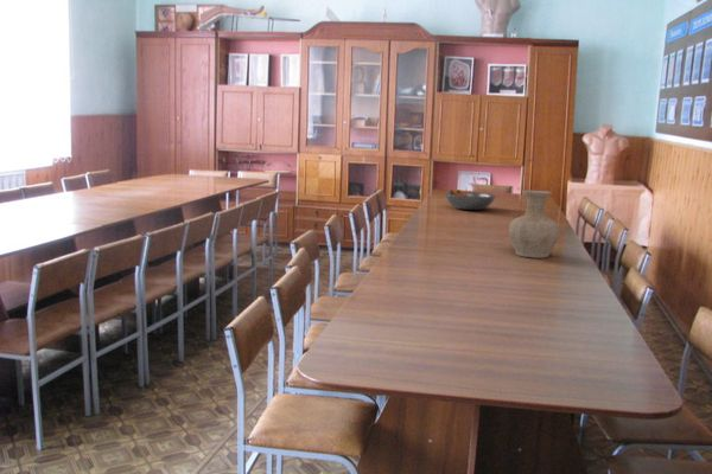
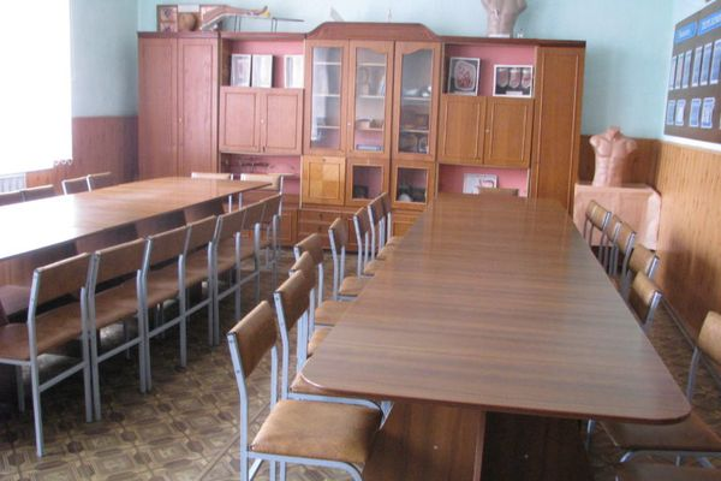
- fruit bowl [443,188,497,211]
- vase [508,190,561,260]
